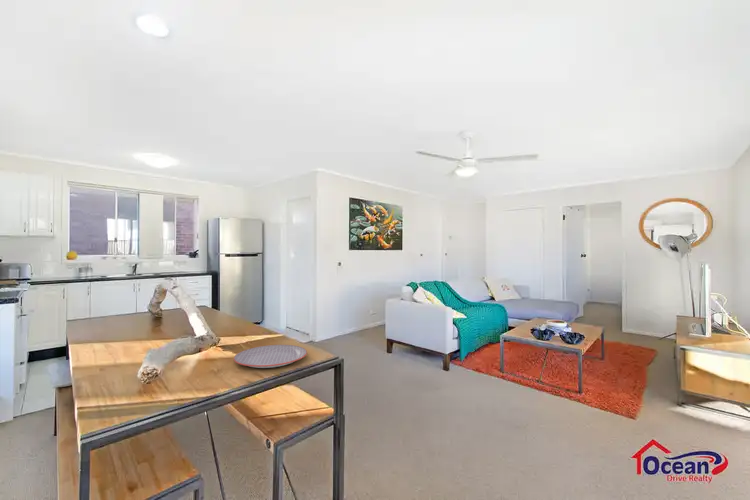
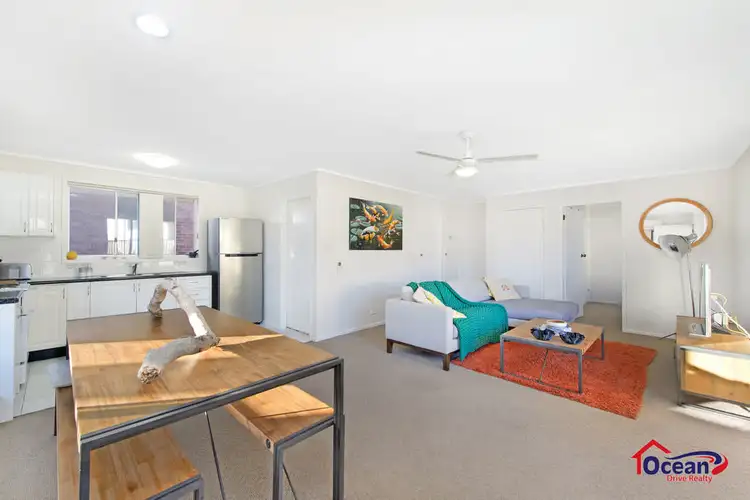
- plate [233,344,308,369]
